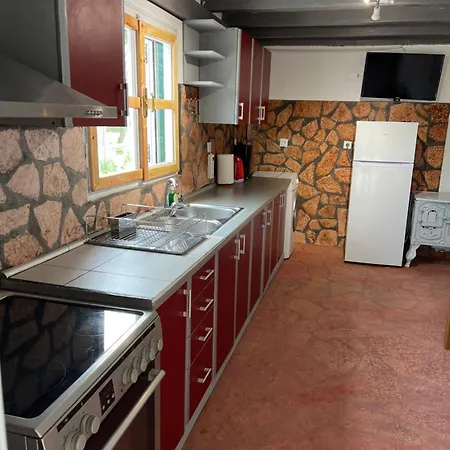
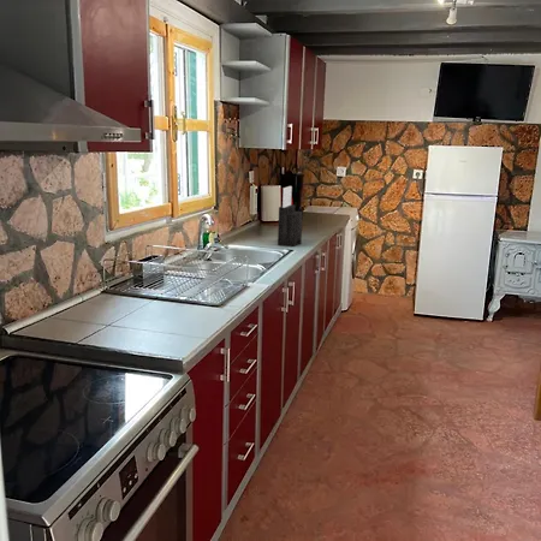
+ knife block [277,185,304,248]
